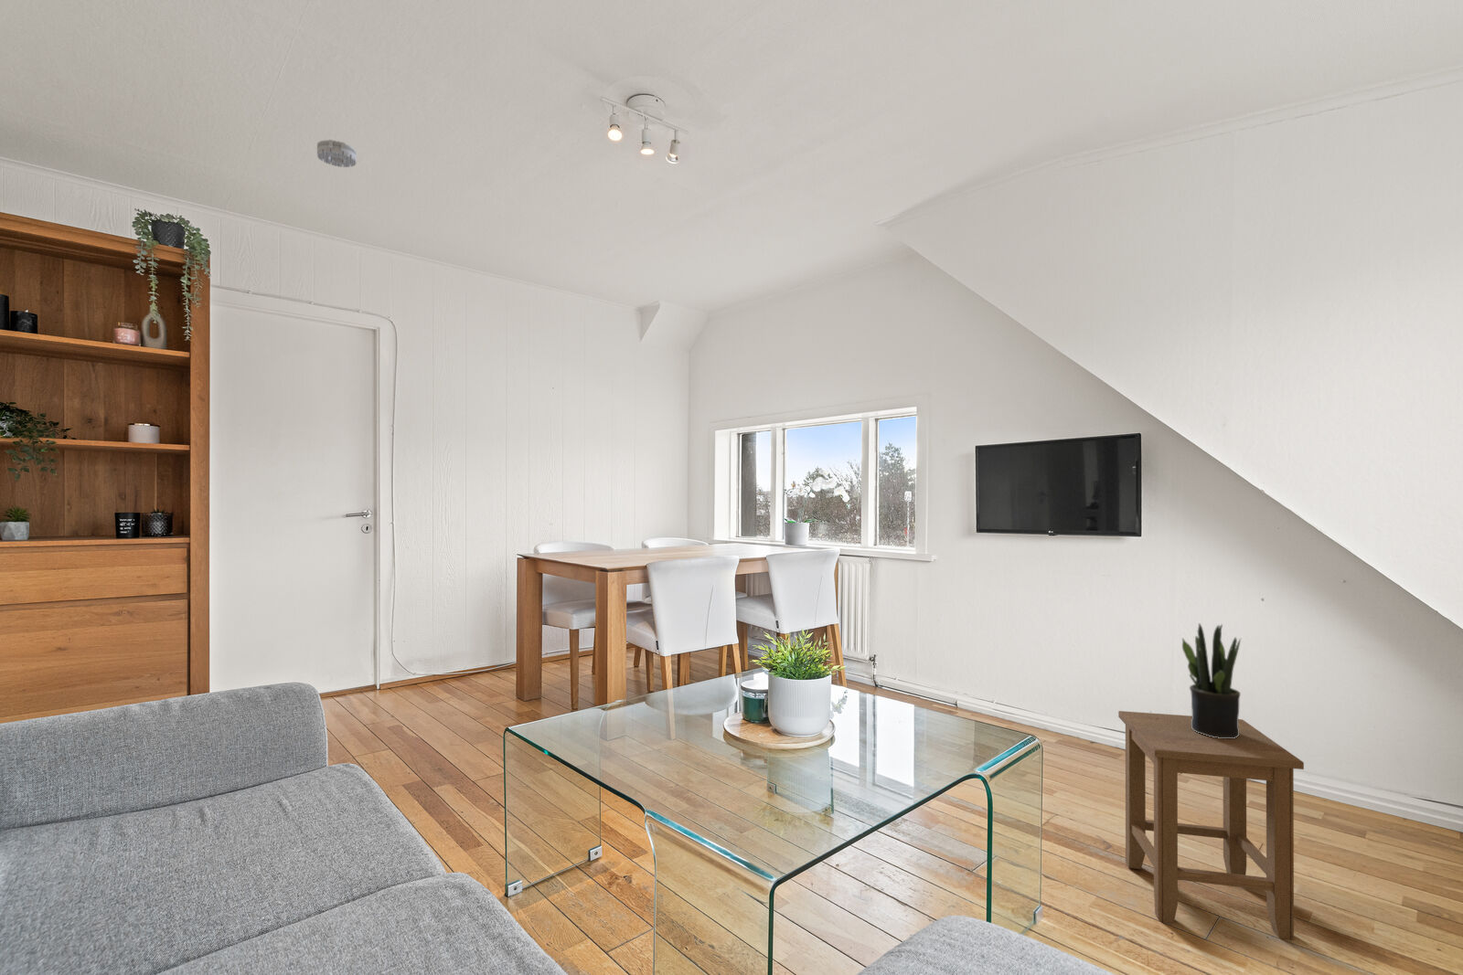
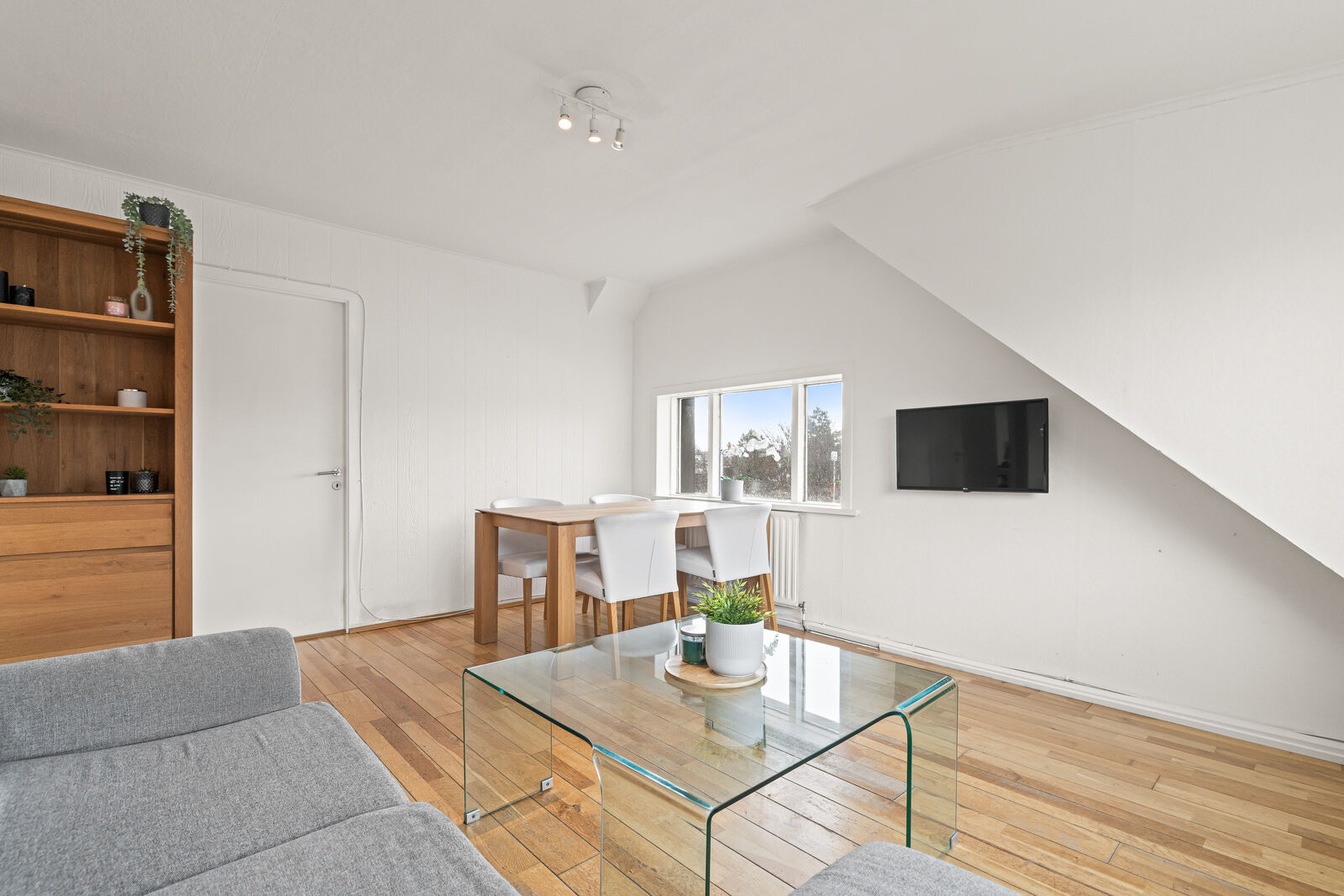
- stool [1117,709,1305,940]
- smoke detector [317,139,357,169]
- potted plant [1181,622,1242,739]
